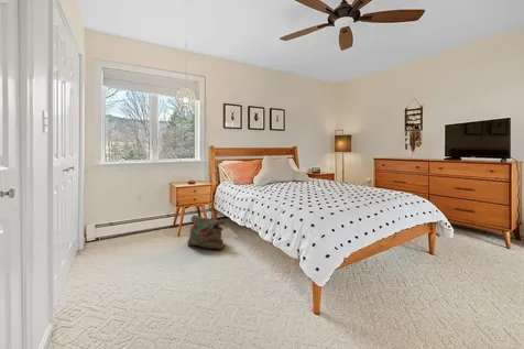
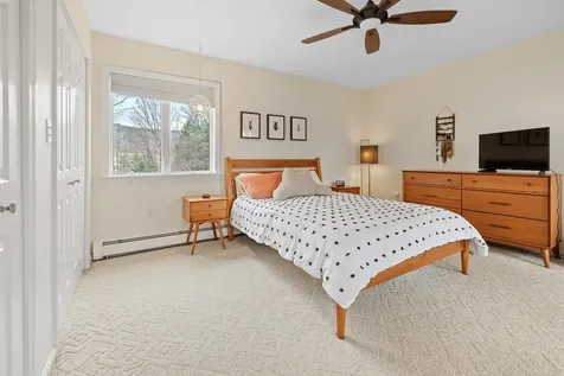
- bag [186,214,227,251]
